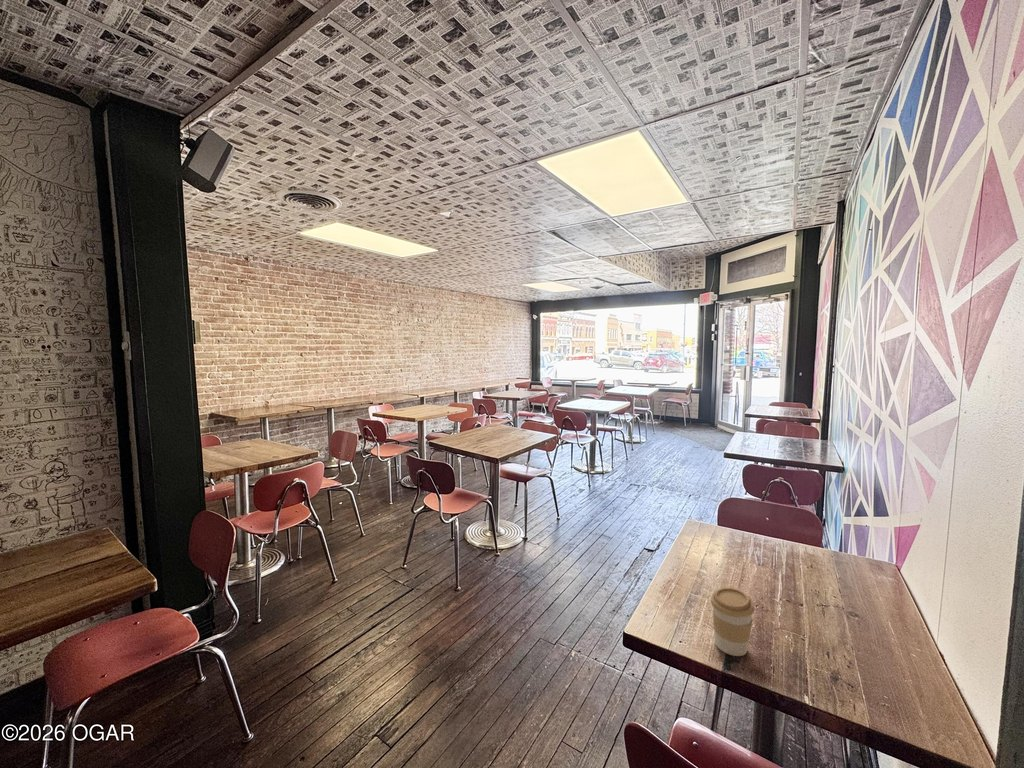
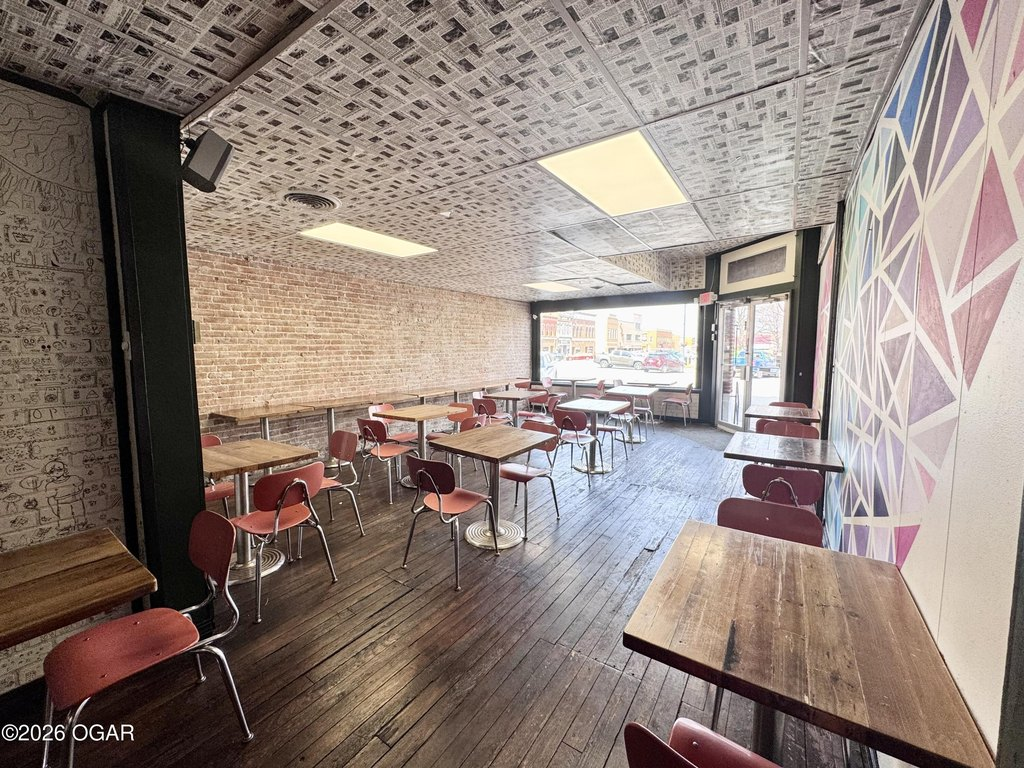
- coffee cup [710,587,756,657]
